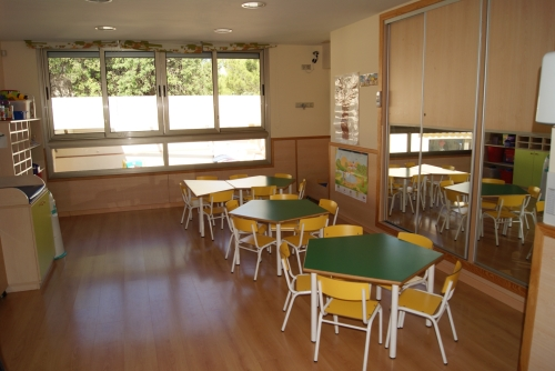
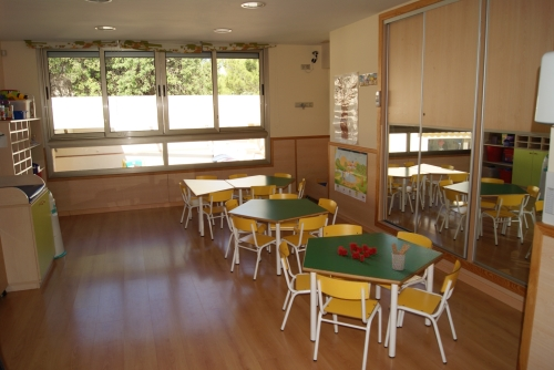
+ toy blocks [337,241,378,263]
+ utensil holder [390,243,411,271]
